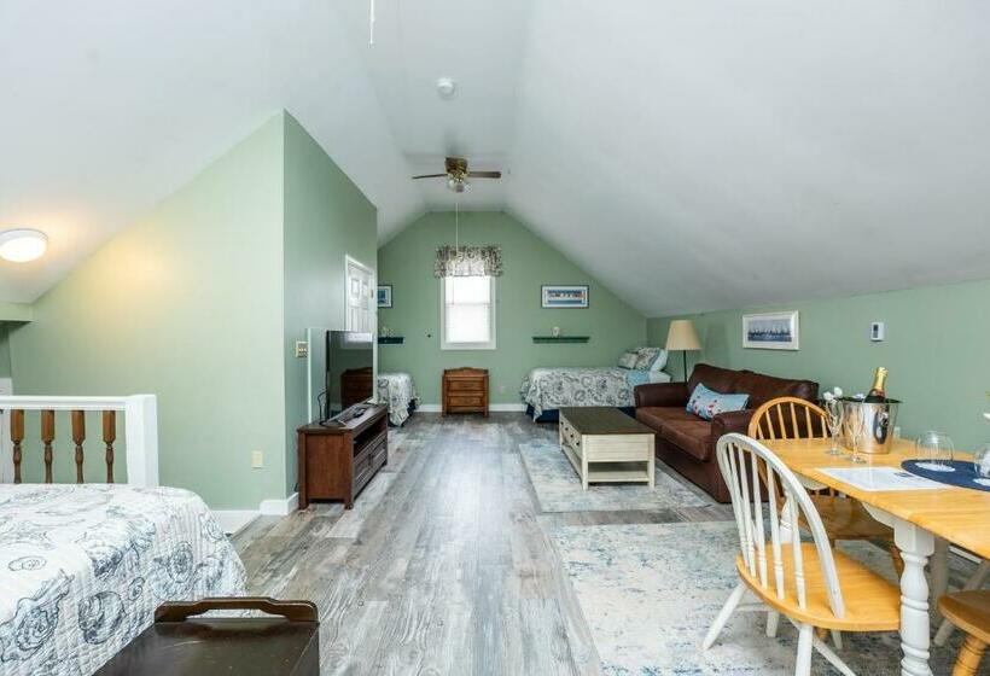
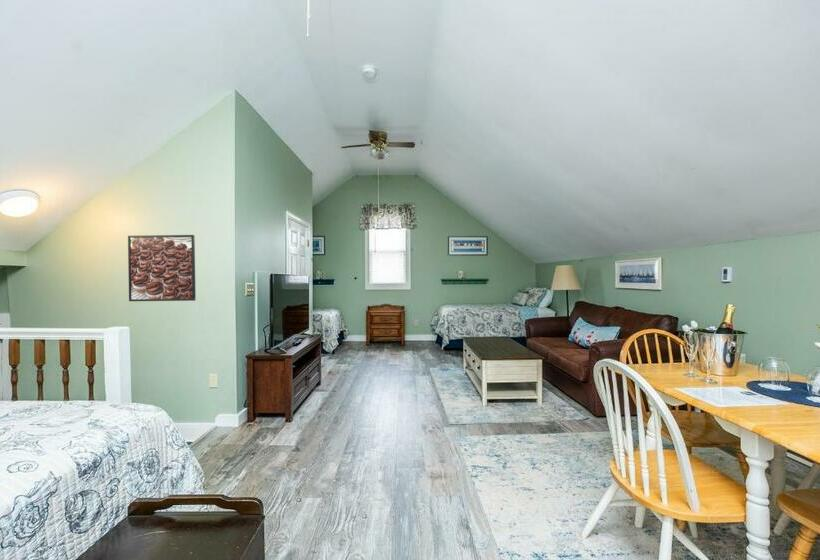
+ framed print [127,234,197,302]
